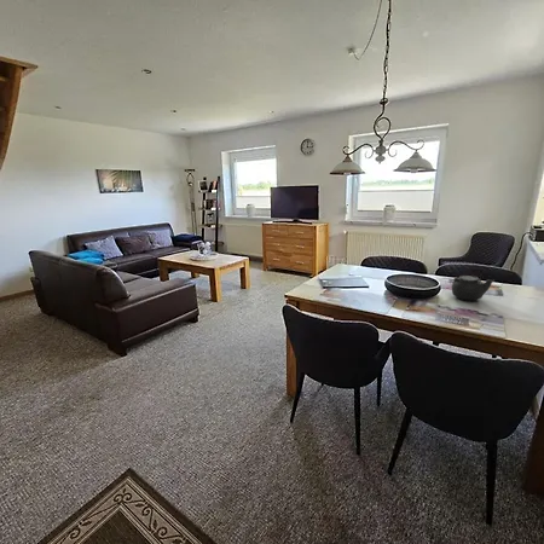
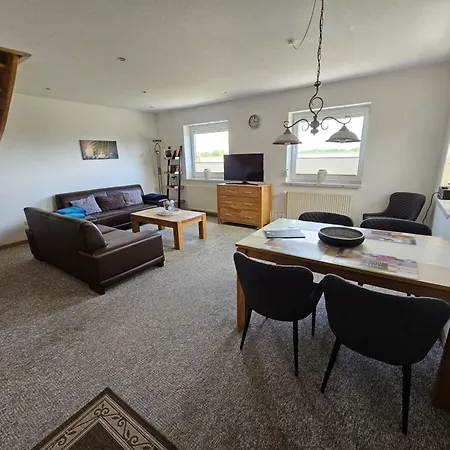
- teapot [451,274,496,302]
